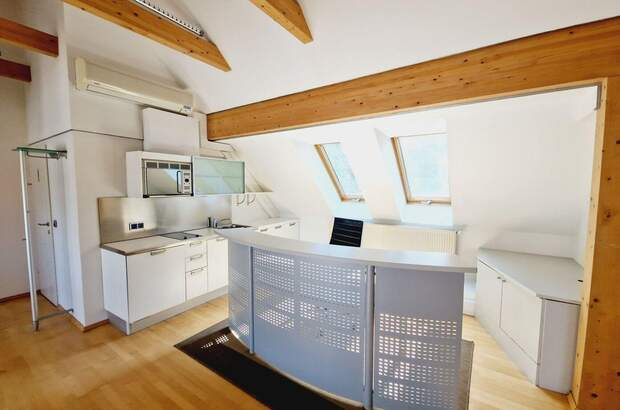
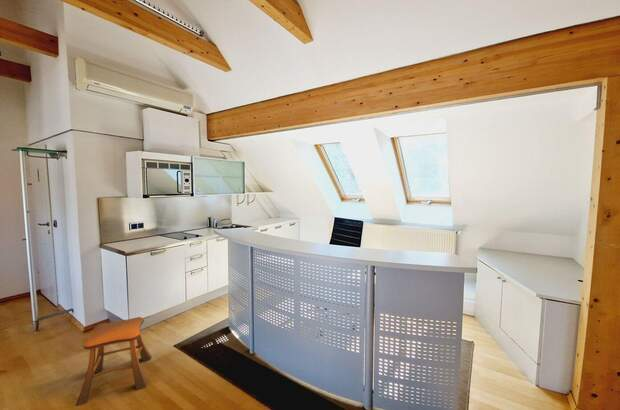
+ stool [74,316,153,407]
